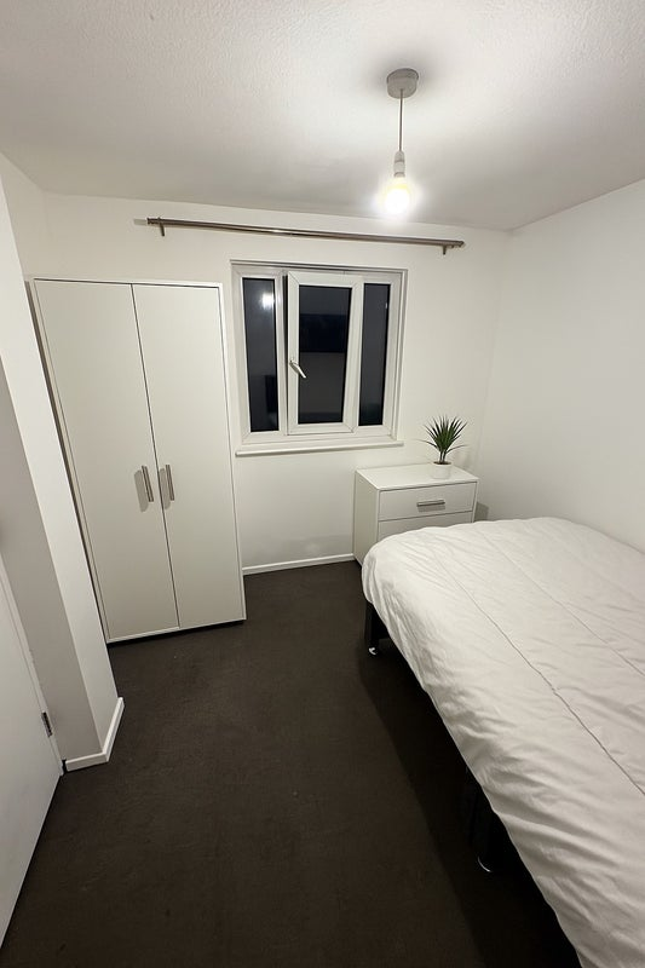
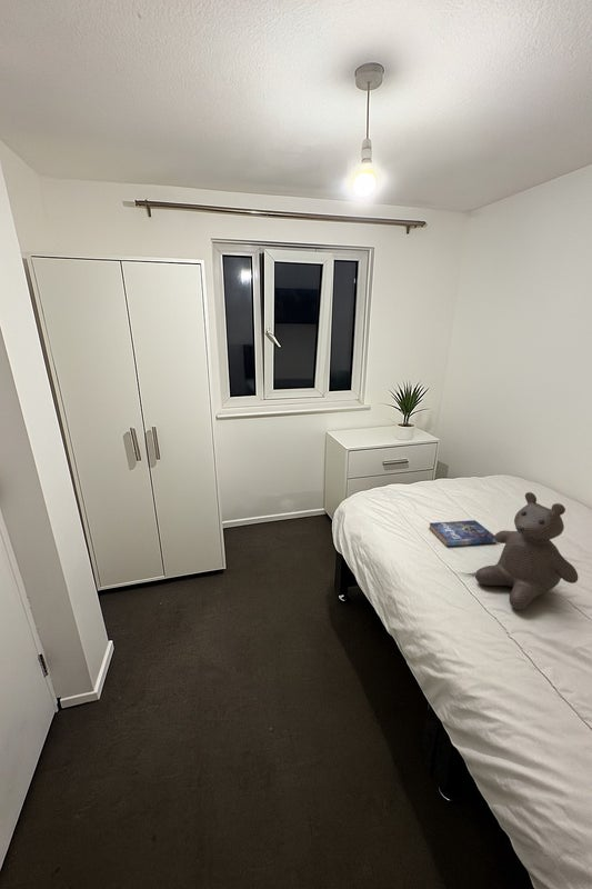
+ book [428,519,496,548]
+ teddy bear [474,491,580,611]
